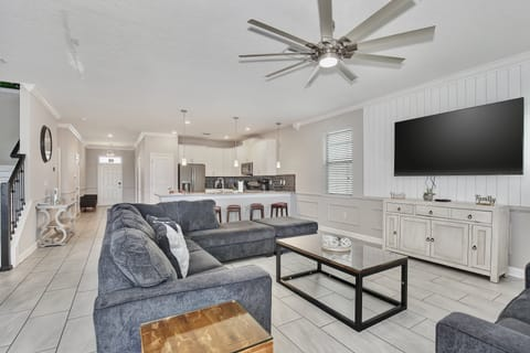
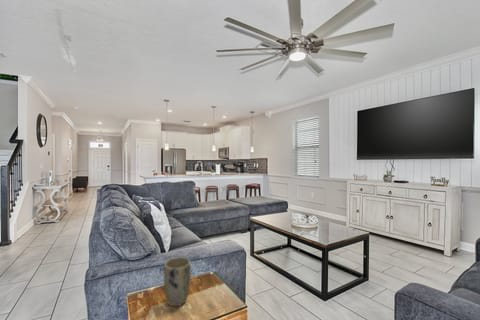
+ plant pot [163,256,192,307]
